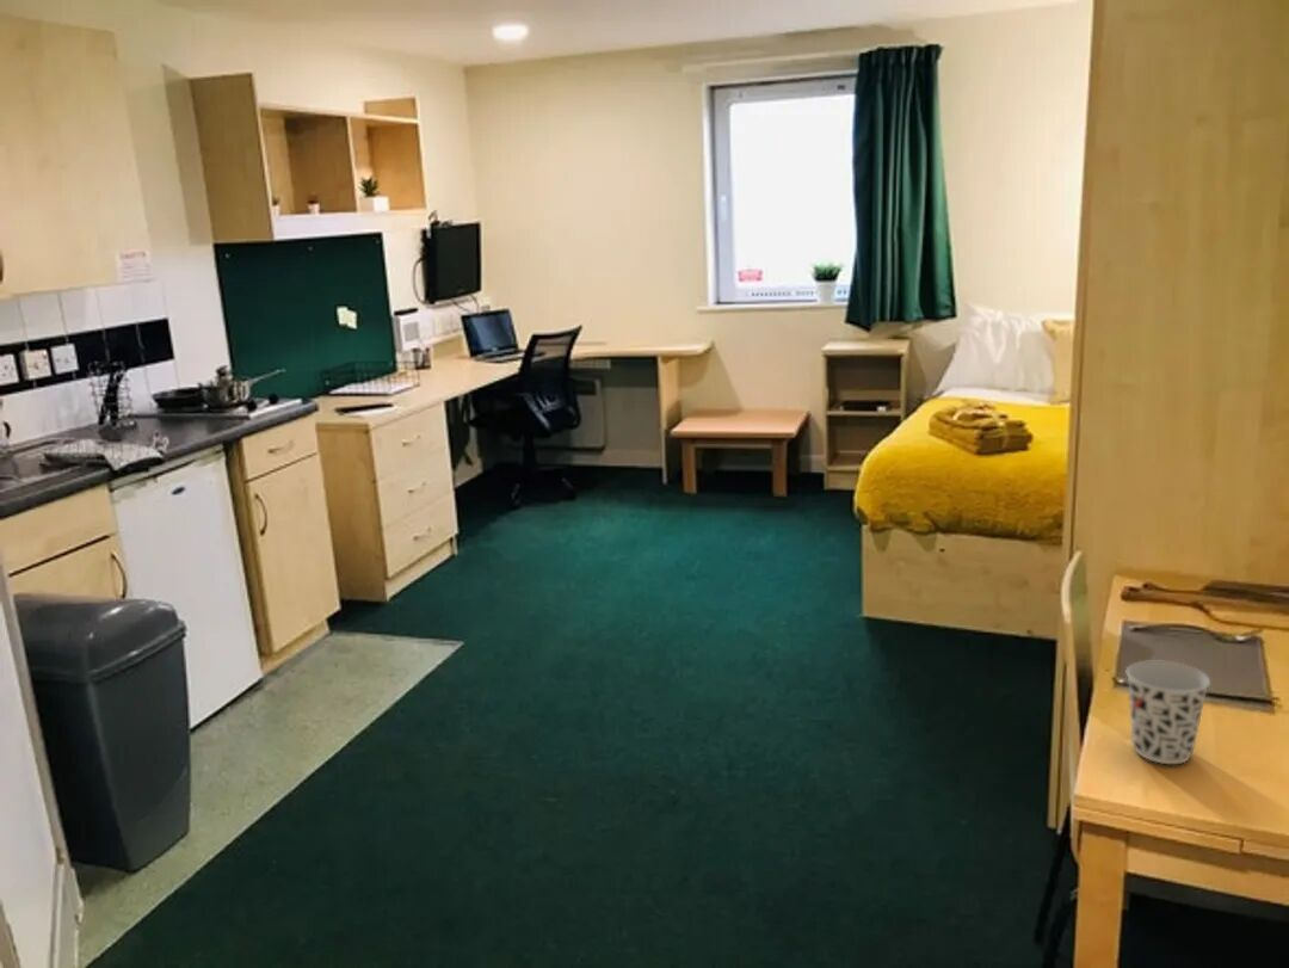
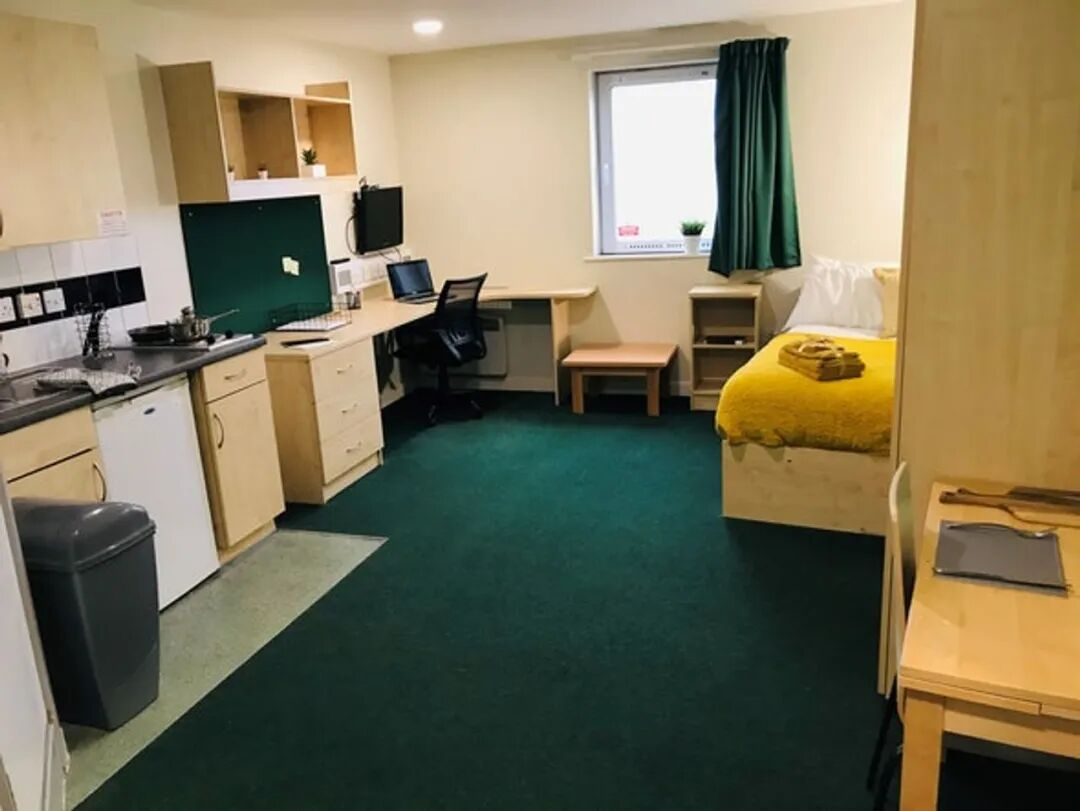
- cup [1125,659,1211,765]
